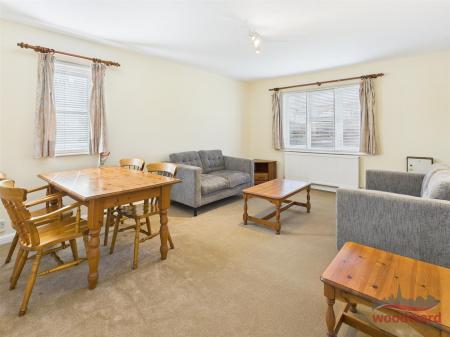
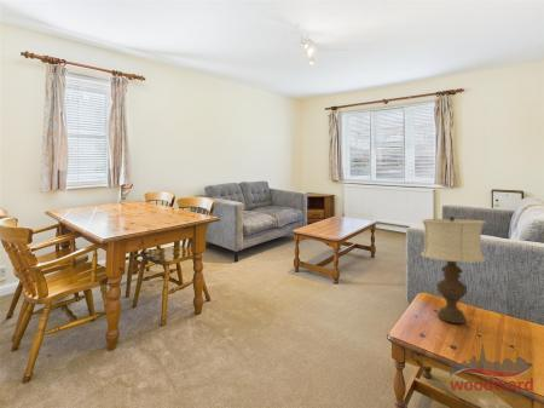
+ table lamp [419,216,487,324]
